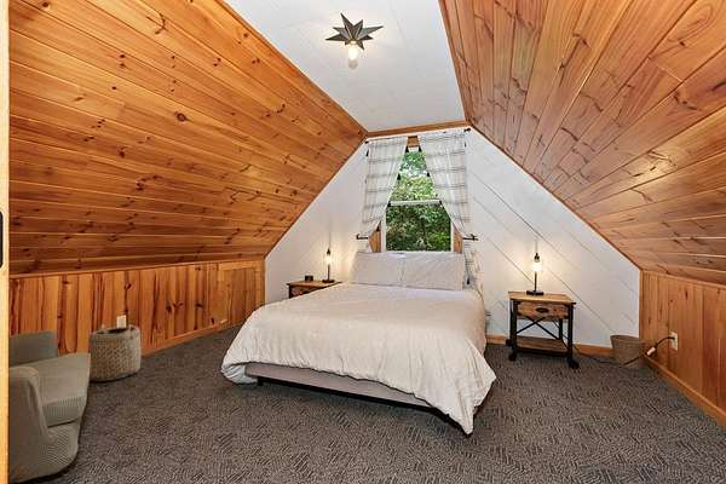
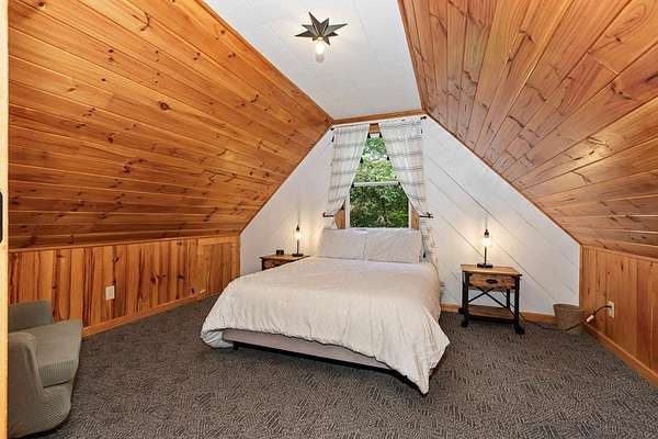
- basket [87,323,143,382]
